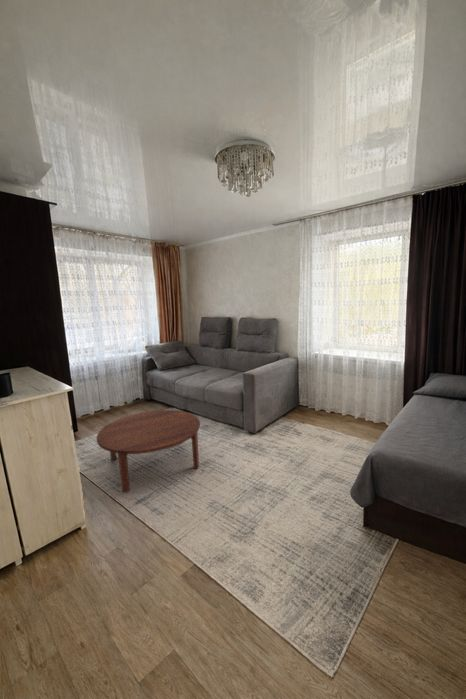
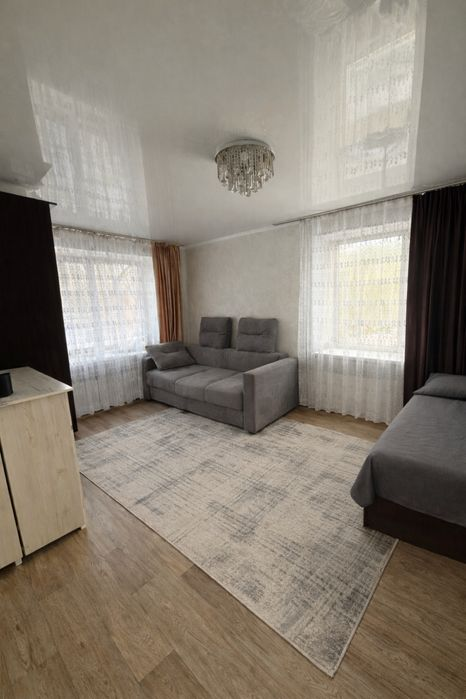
- coffee table [96,409,201,493]
